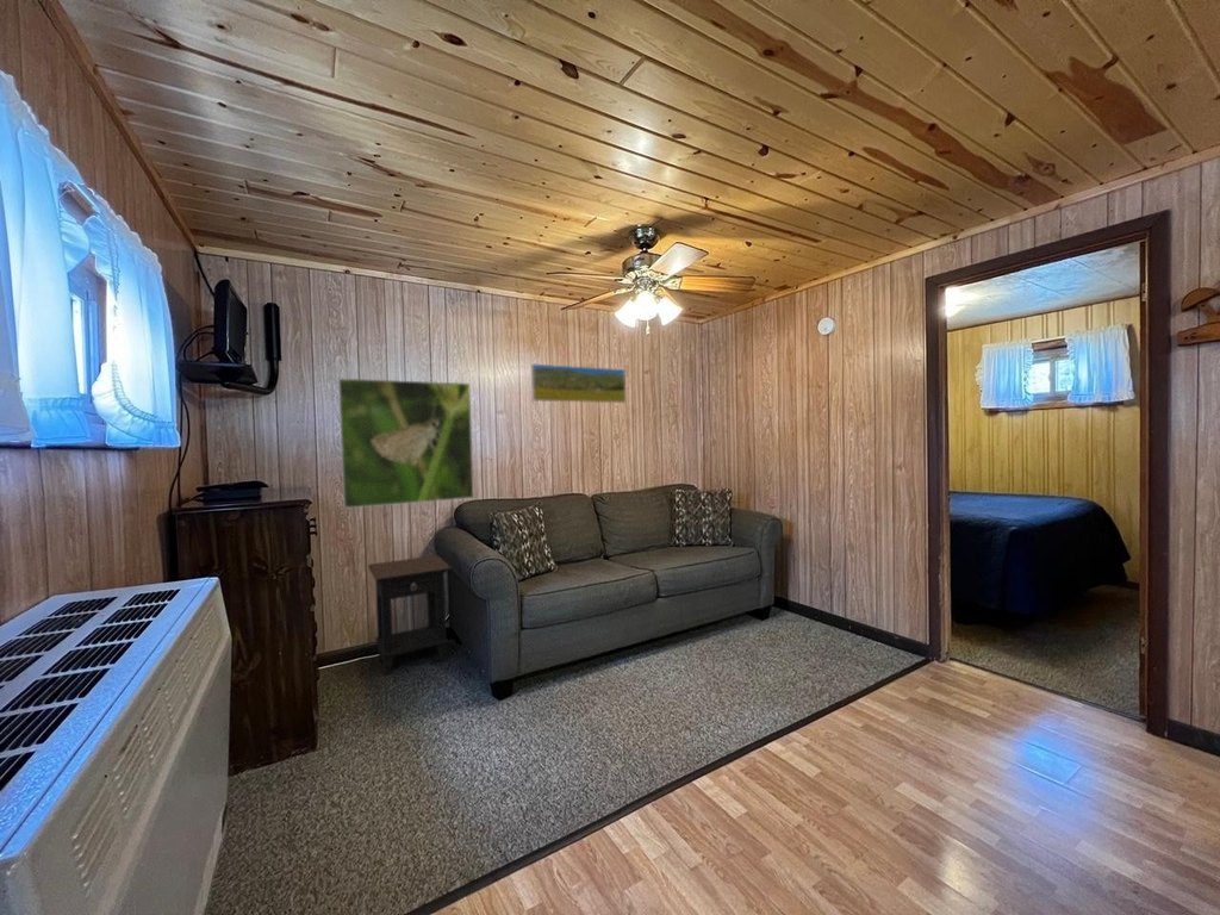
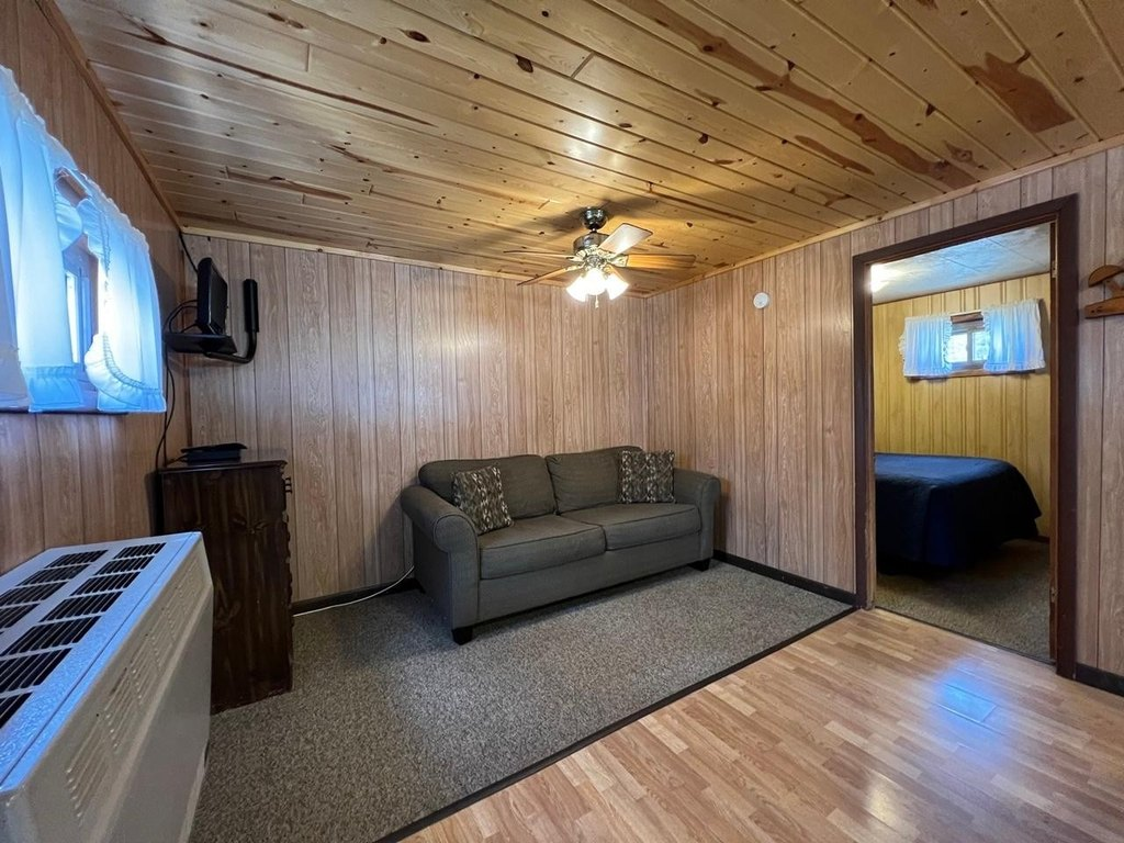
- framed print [530,362,627,404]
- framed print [337,378,475,509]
- side table [367,554,452,676]
